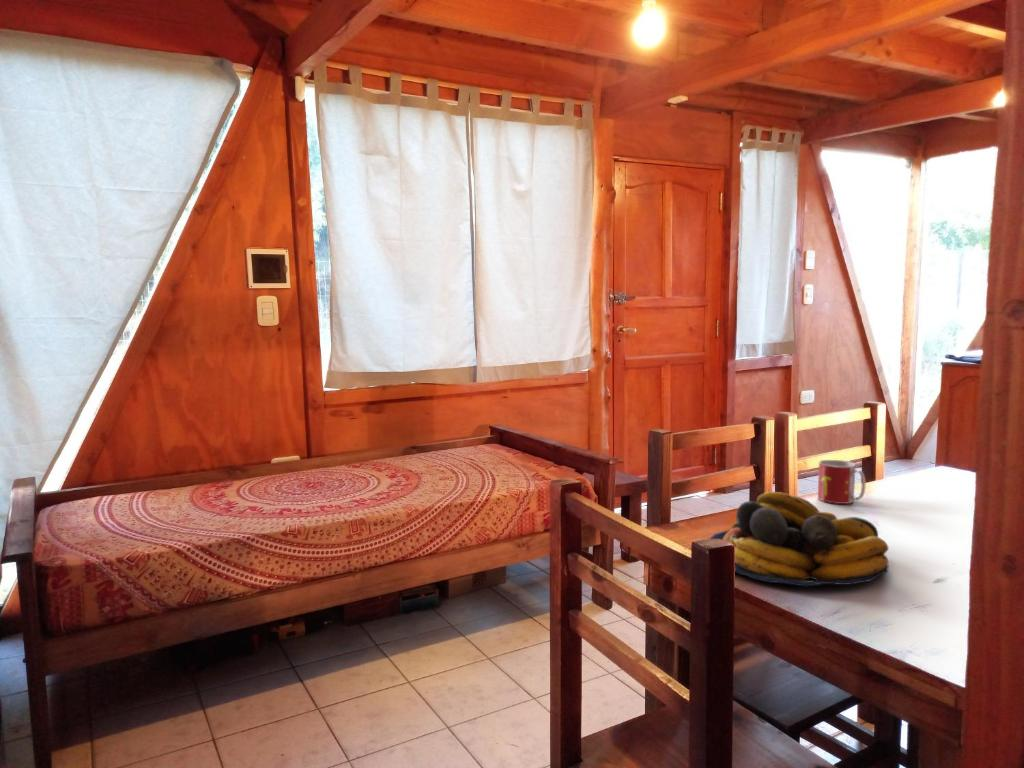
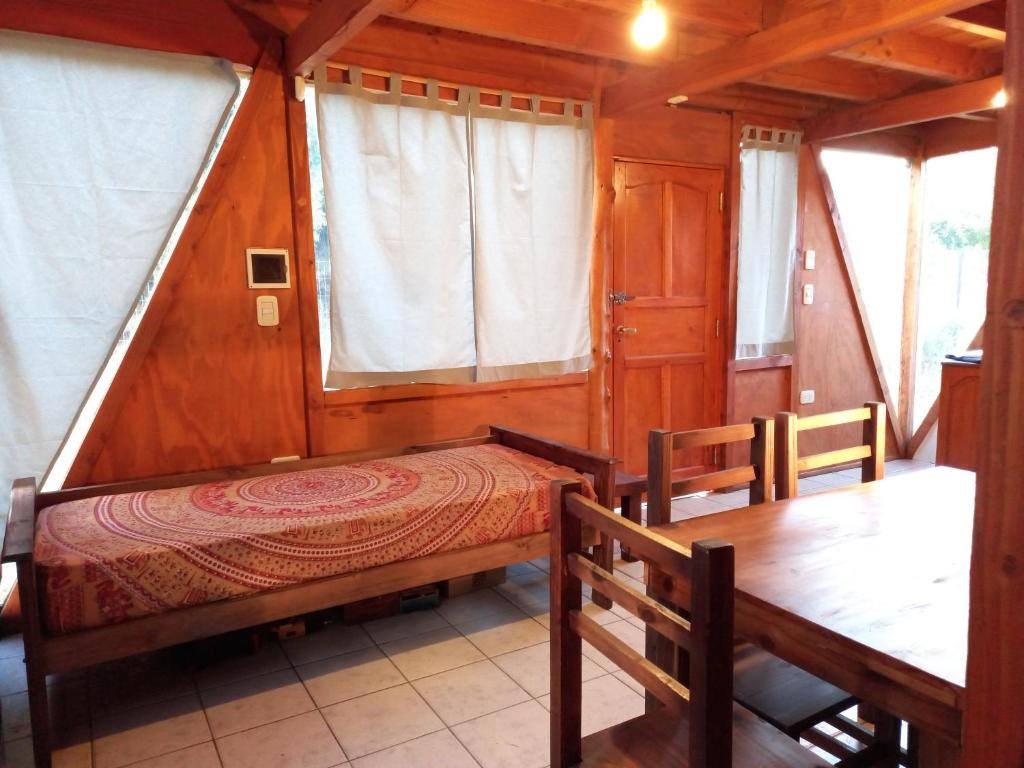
- fruit bowl [709,491,889,588]
- mug [817,459,867,505]
